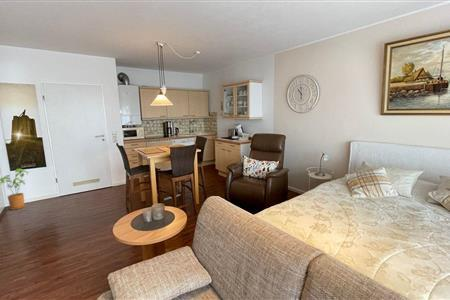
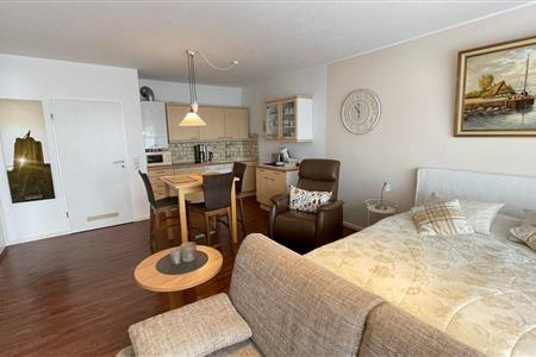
- house plant [0,168,29,211]
